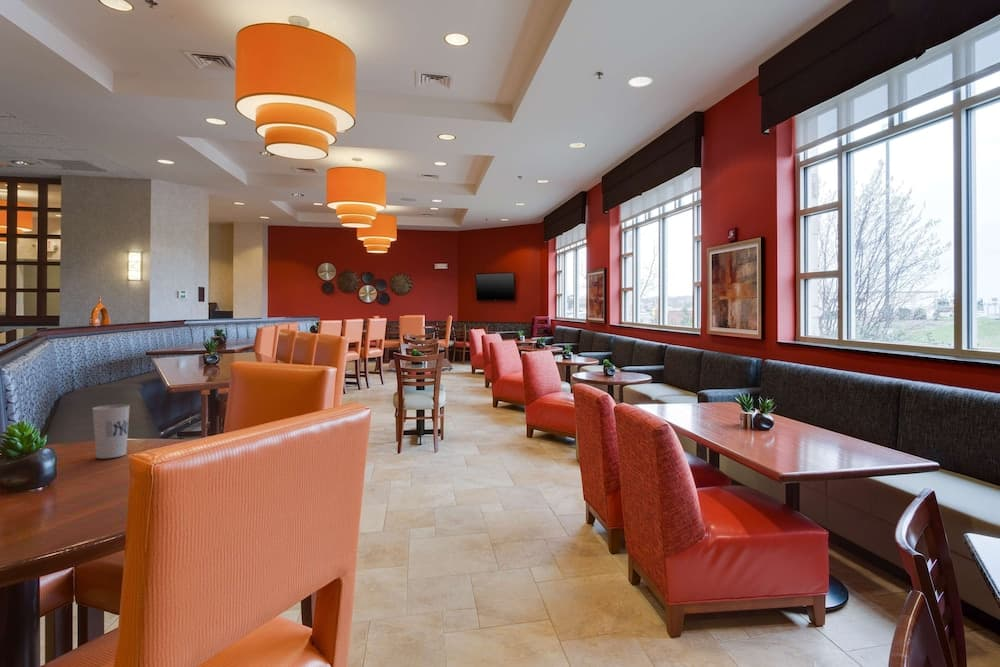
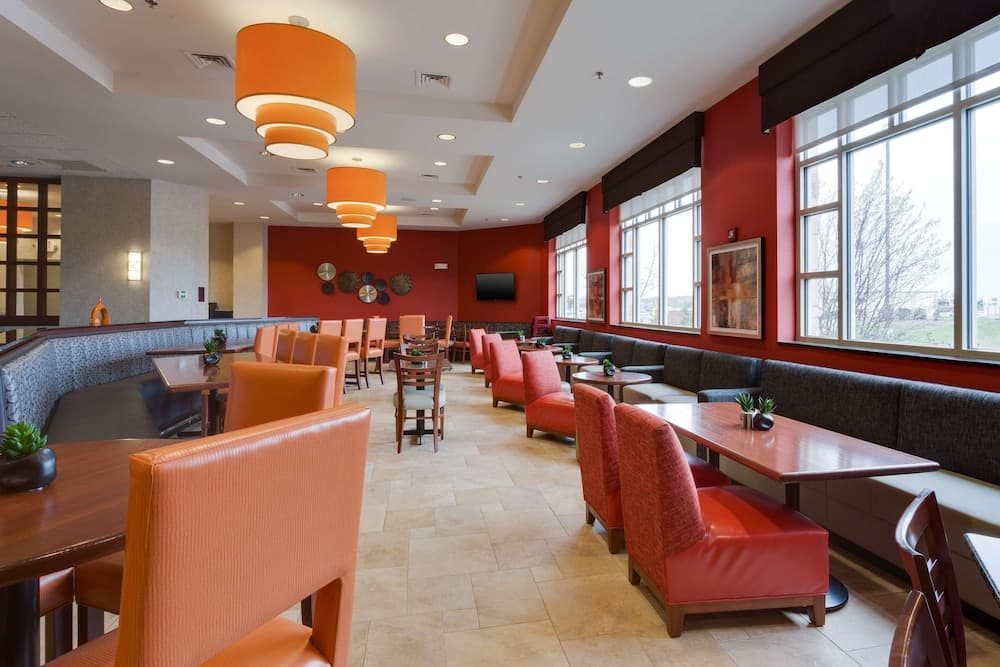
- cup [91,404,131,459]
